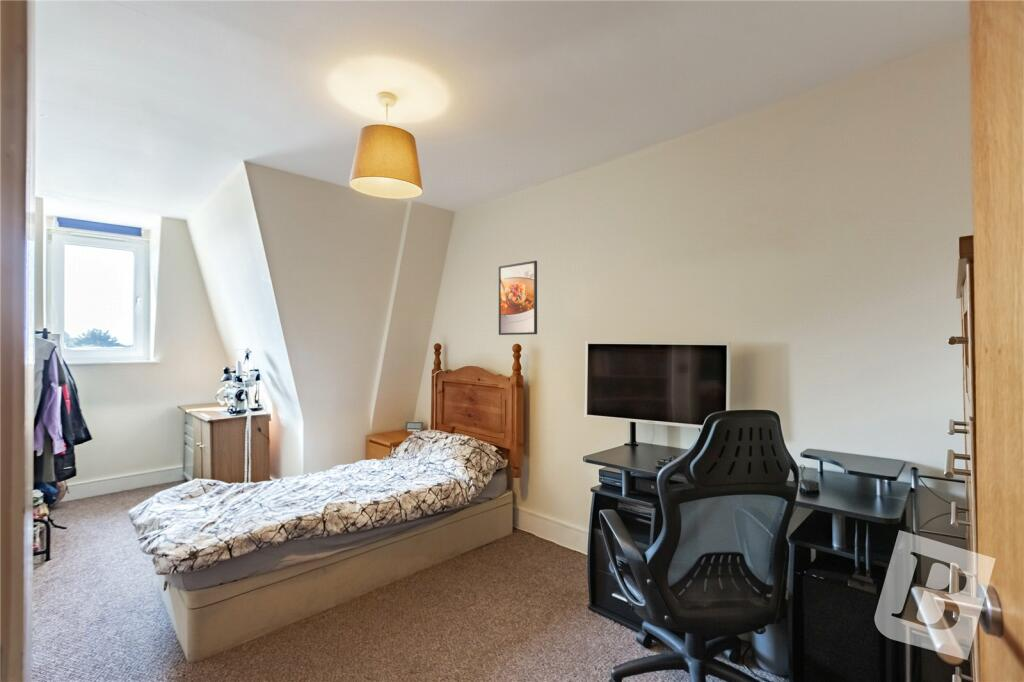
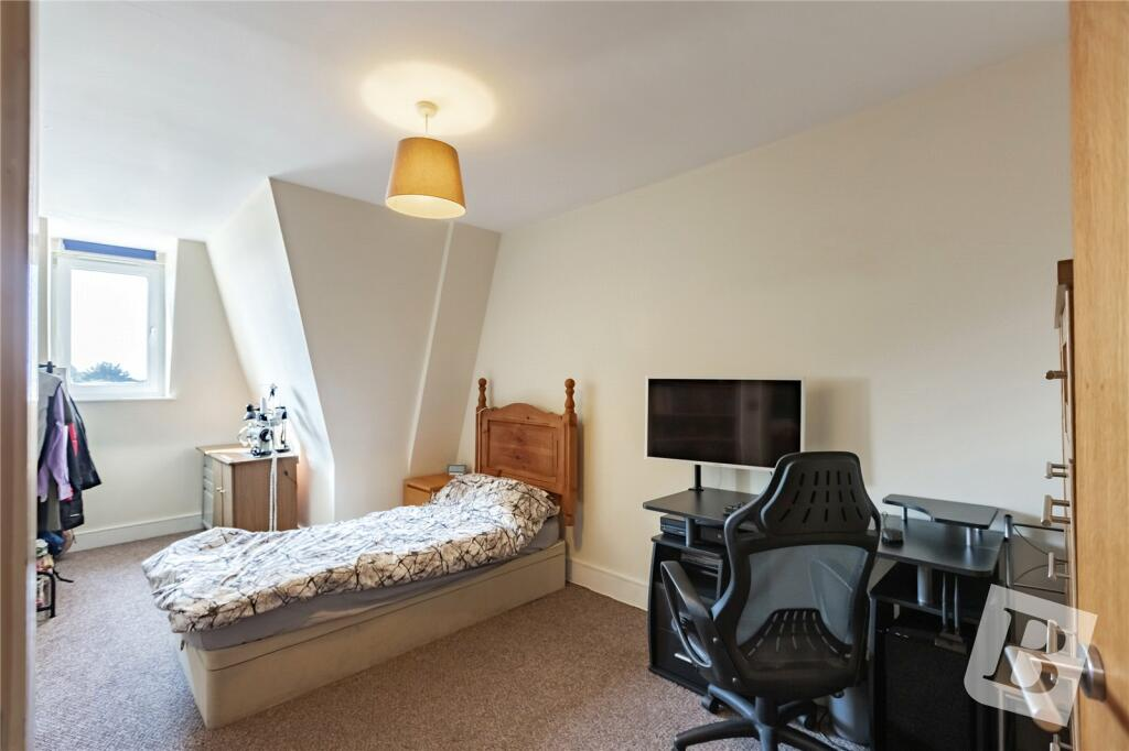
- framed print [498,260,538,336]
